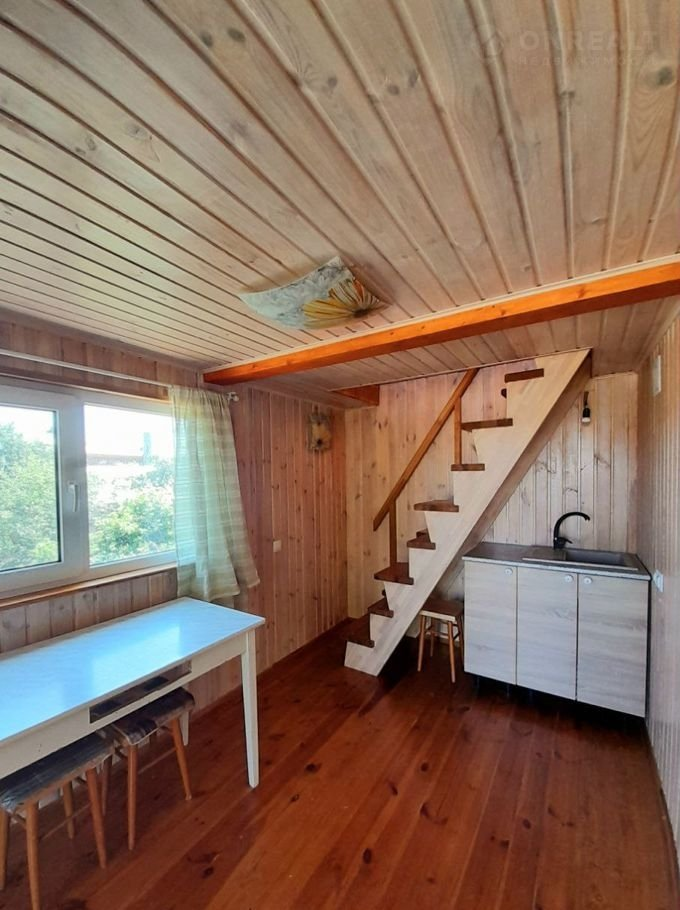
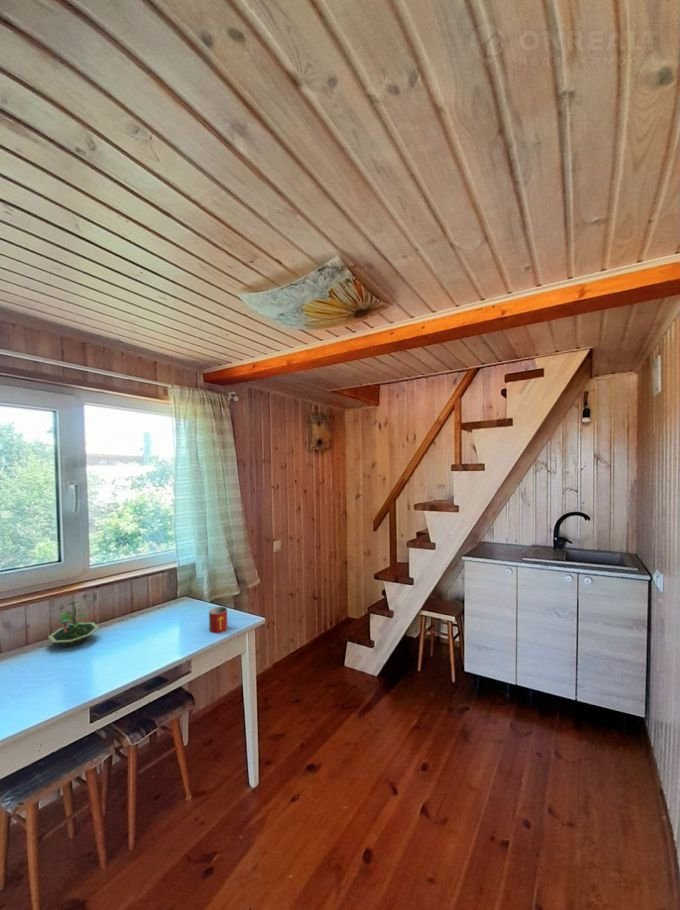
+ terrarium [47,600,100,647]
+ mug [208,606,228,634]
